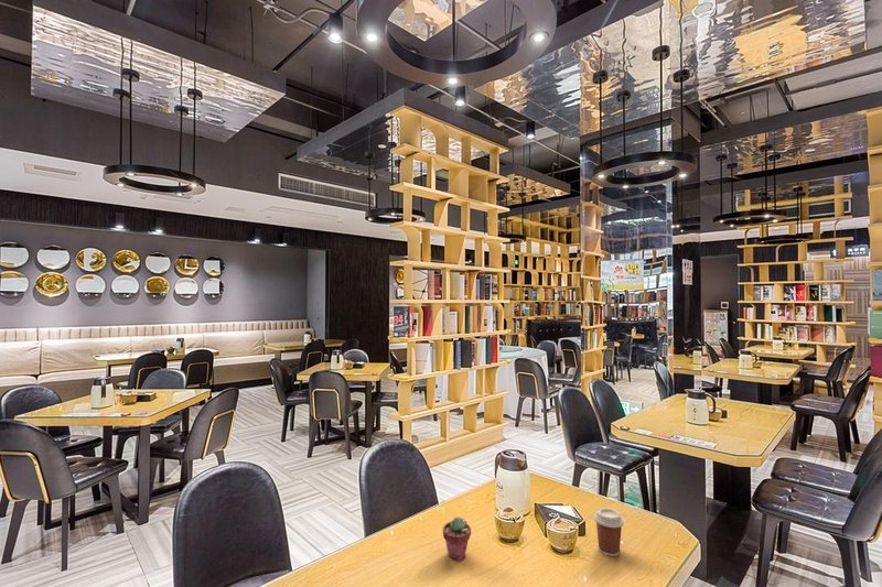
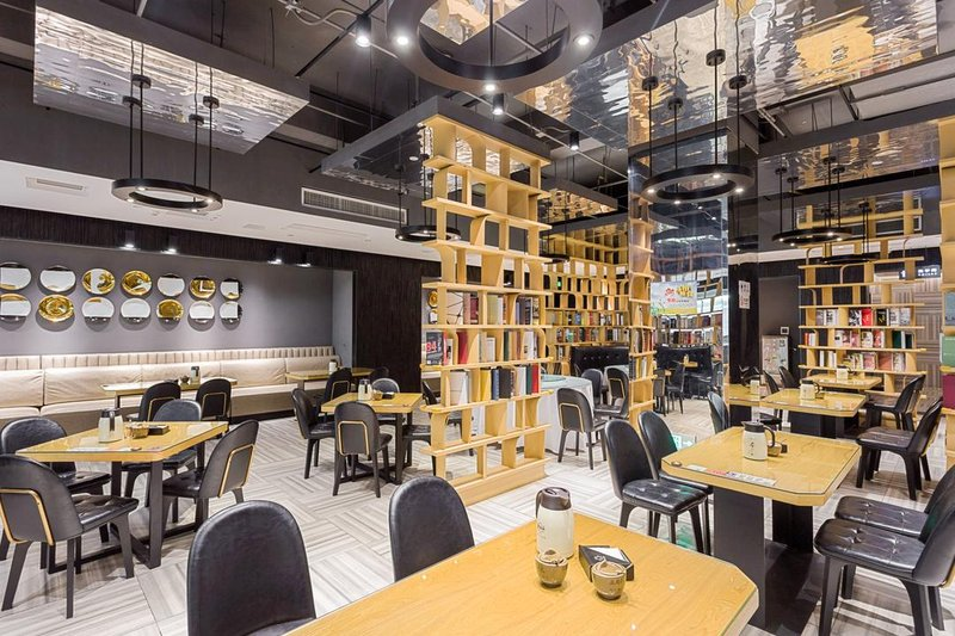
- coffee cup [593,507,625,557]
- potted succulent [442,515,472,562]
